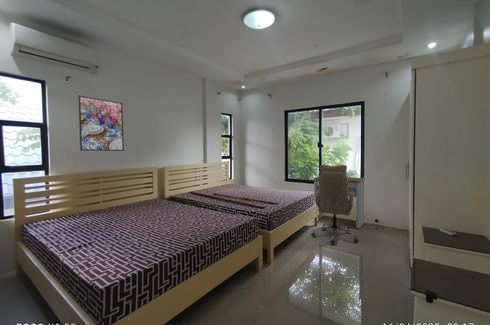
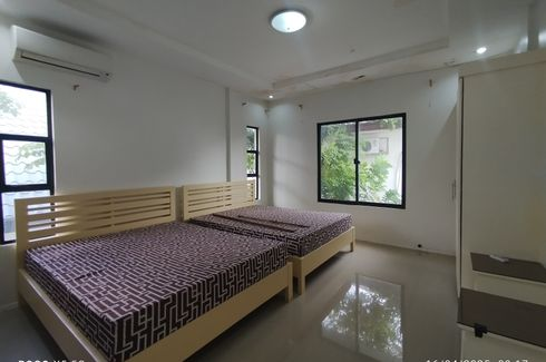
- desk [313,176,365,229]
- office chair [311,163,360,246]
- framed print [77,95,125,152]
